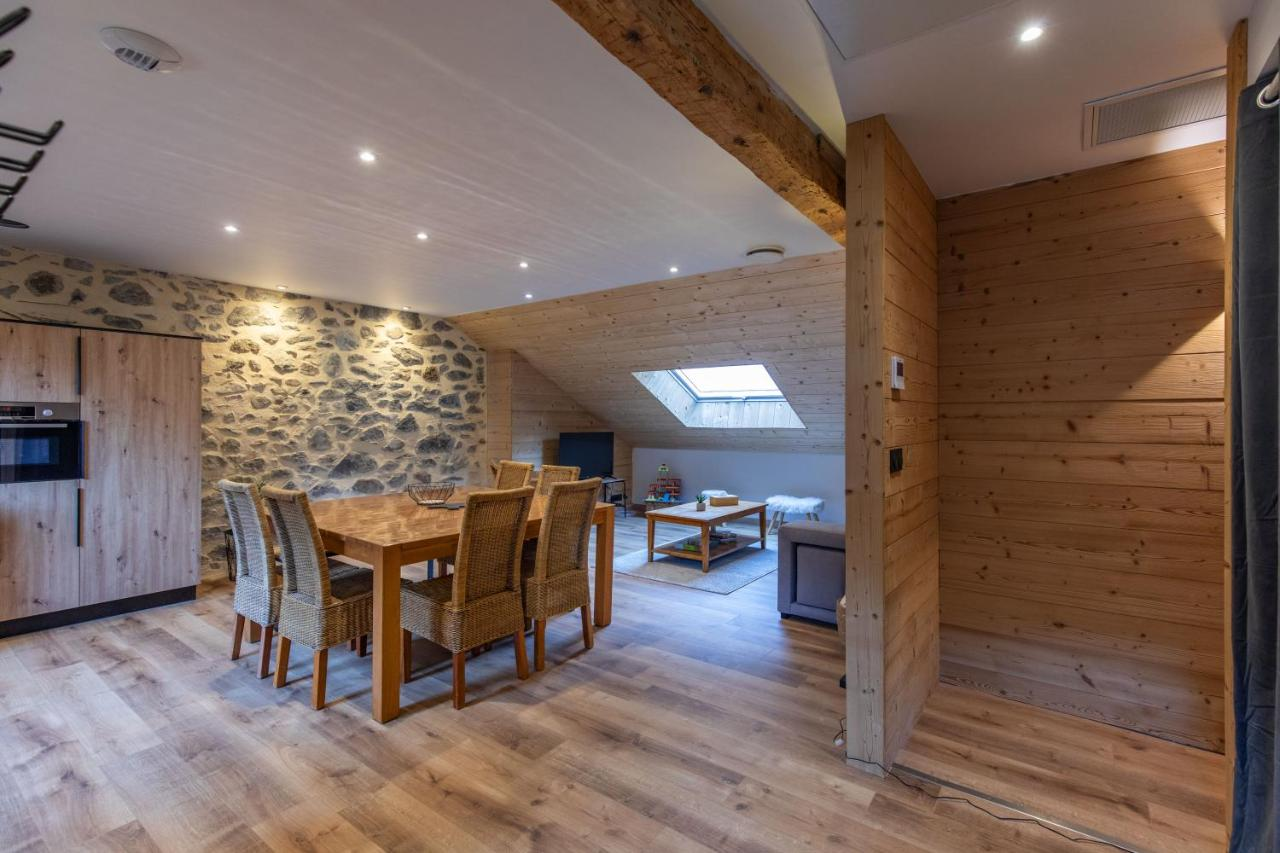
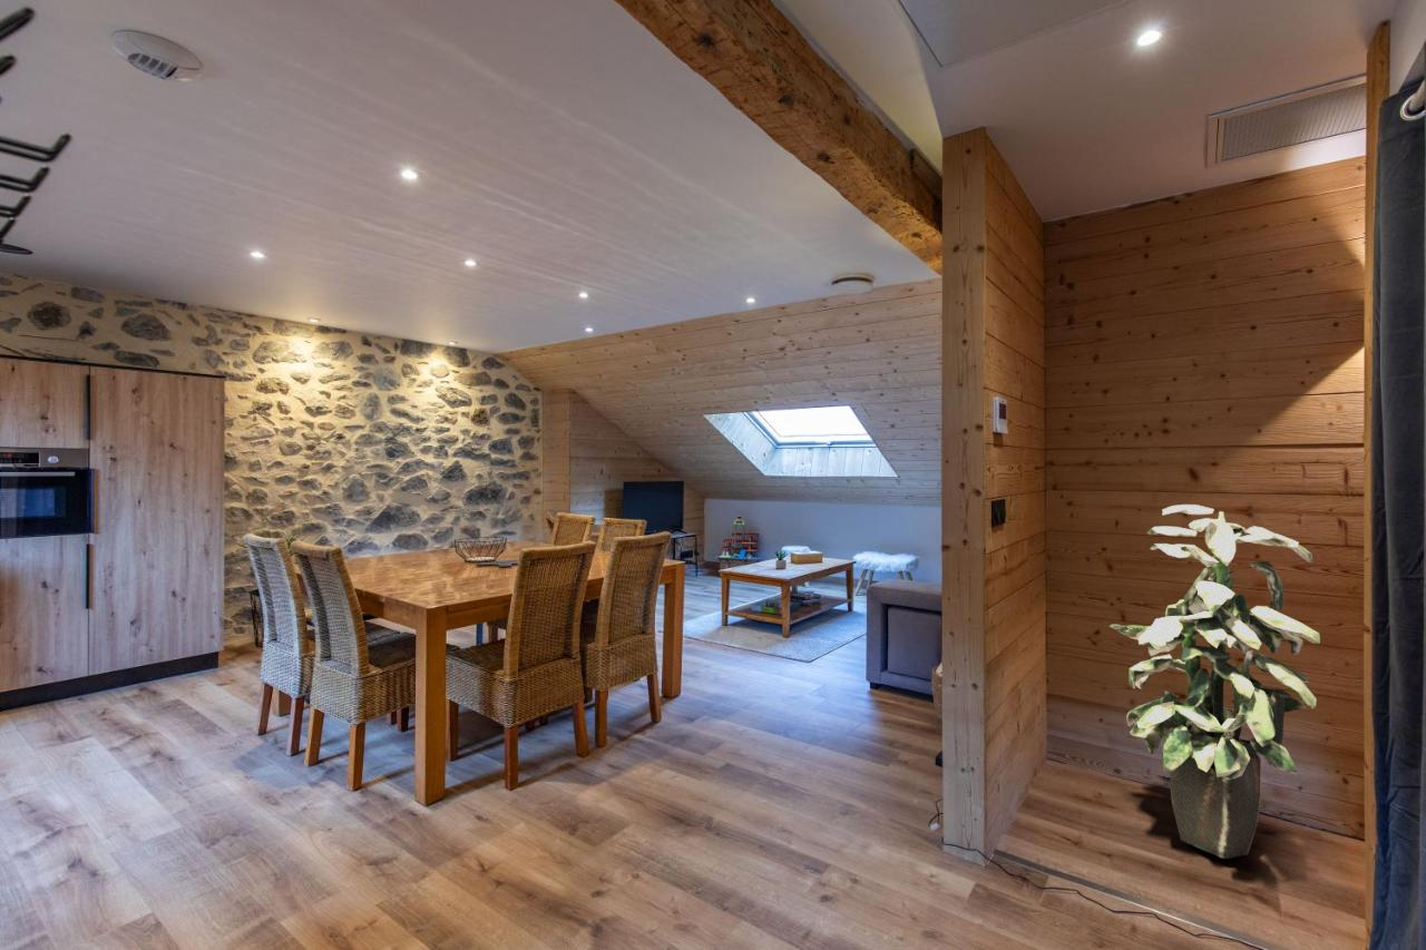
+ indoor plant [1108,503,1321,860]
